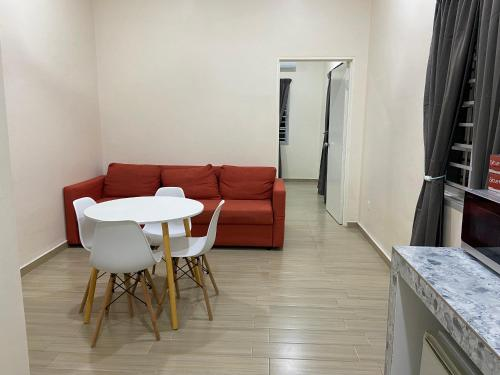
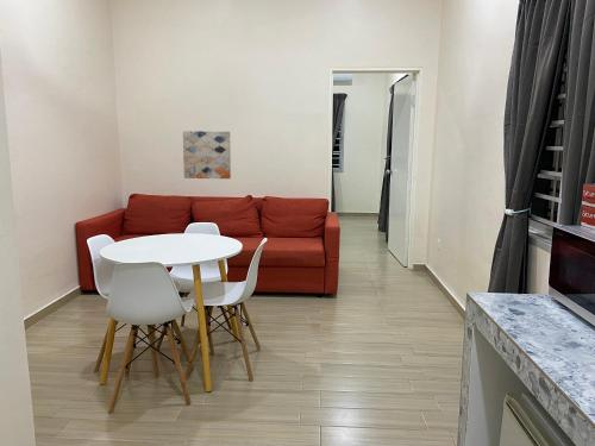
+ wall art [182,130,232,180]
